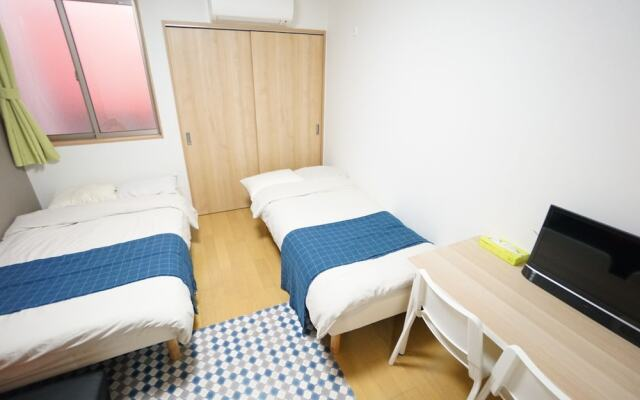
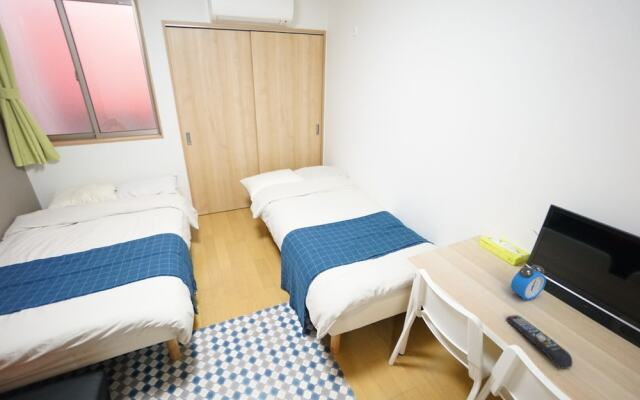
+ alarm clock [510,264,547,301]
+ remote control [506,314,573,370]
